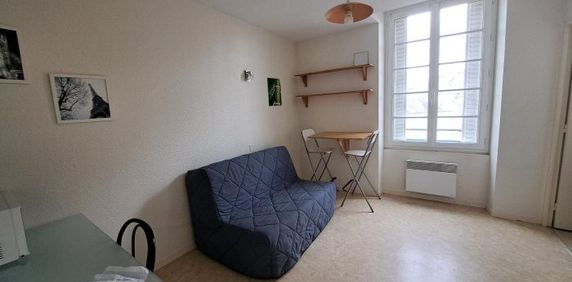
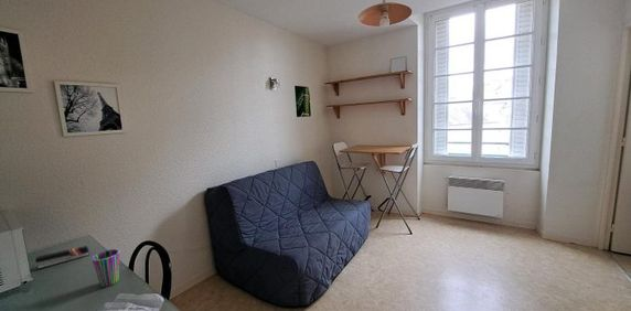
+ stapler [34,245,90,270]
+ cup [90,248,120,288]
